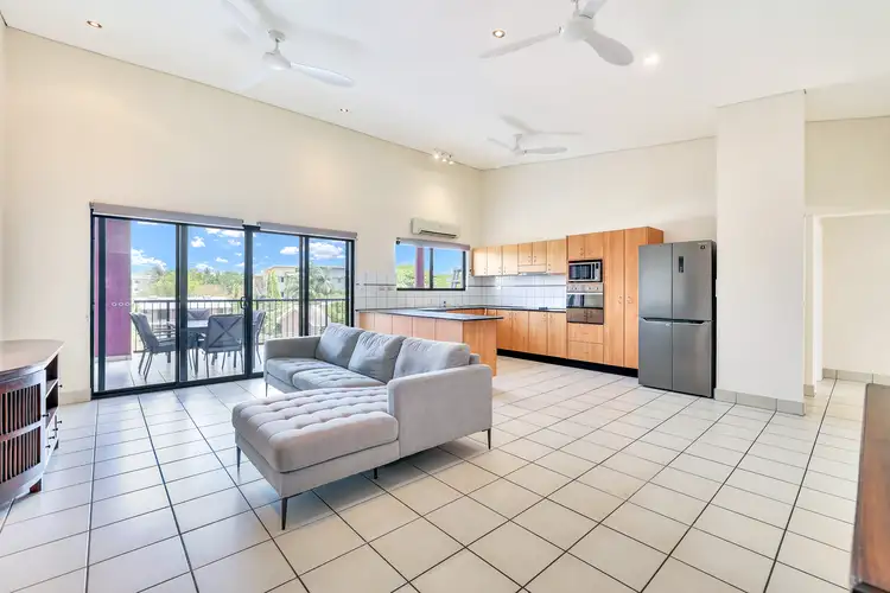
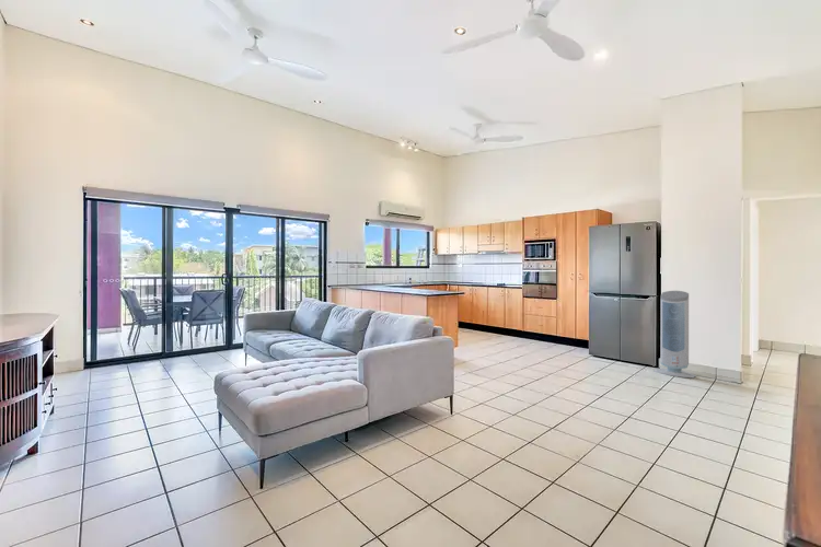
+ air purifier [652,290,697,380]
